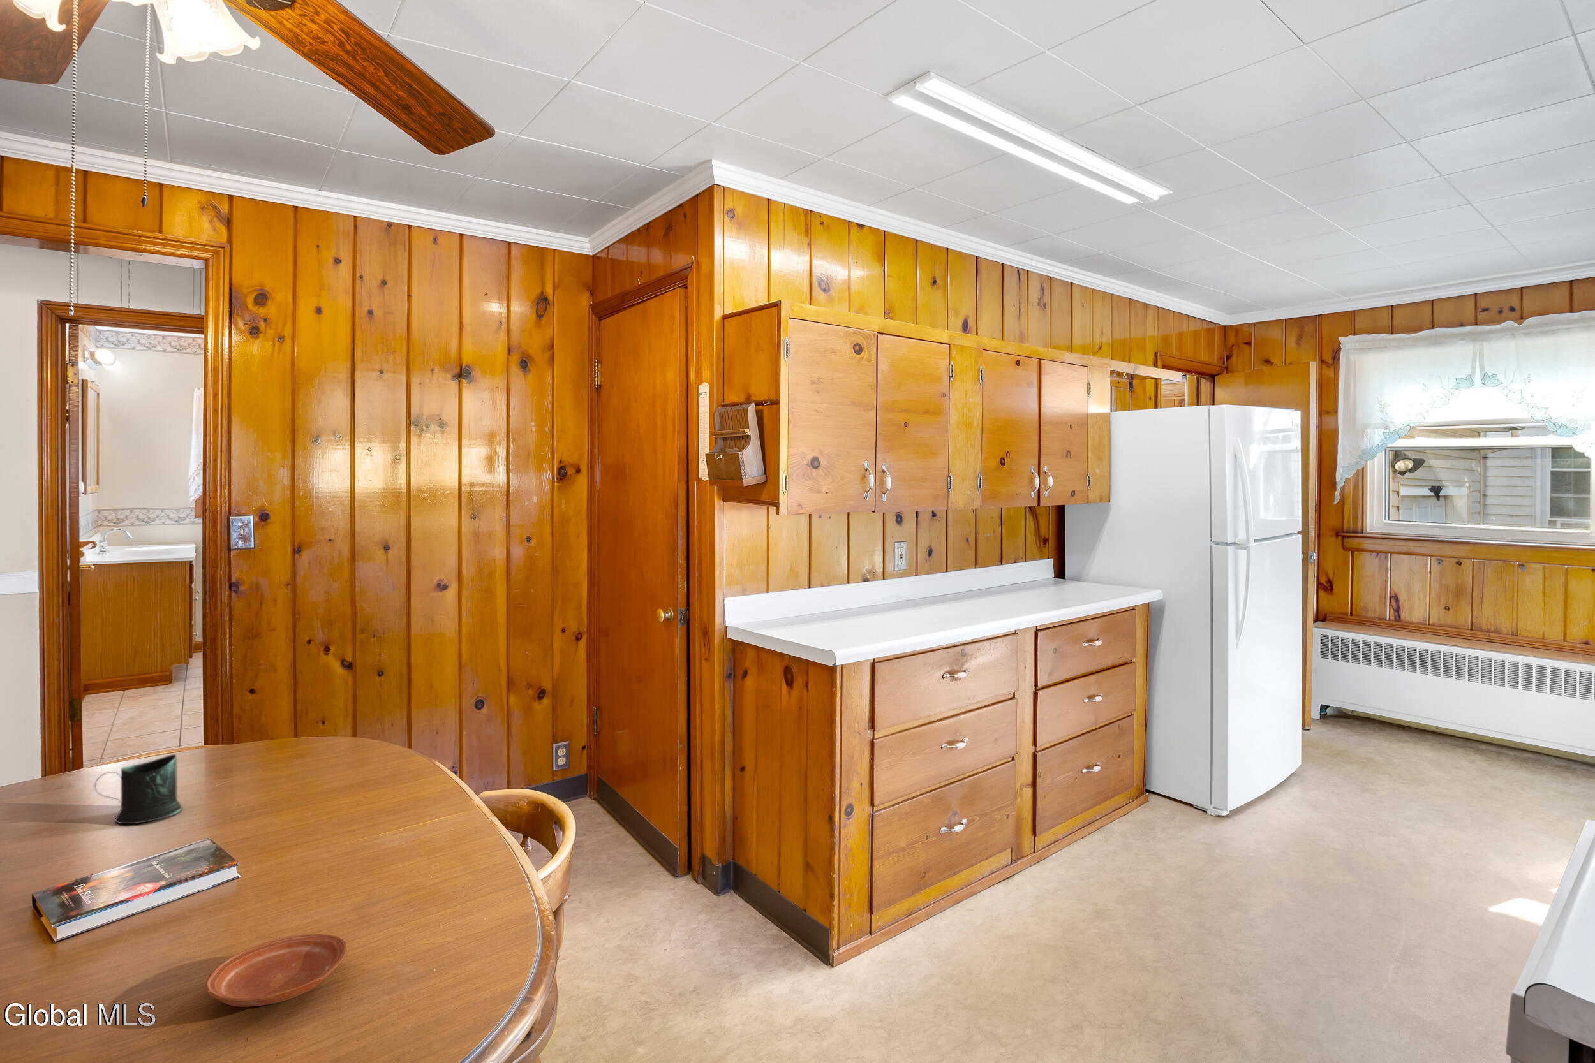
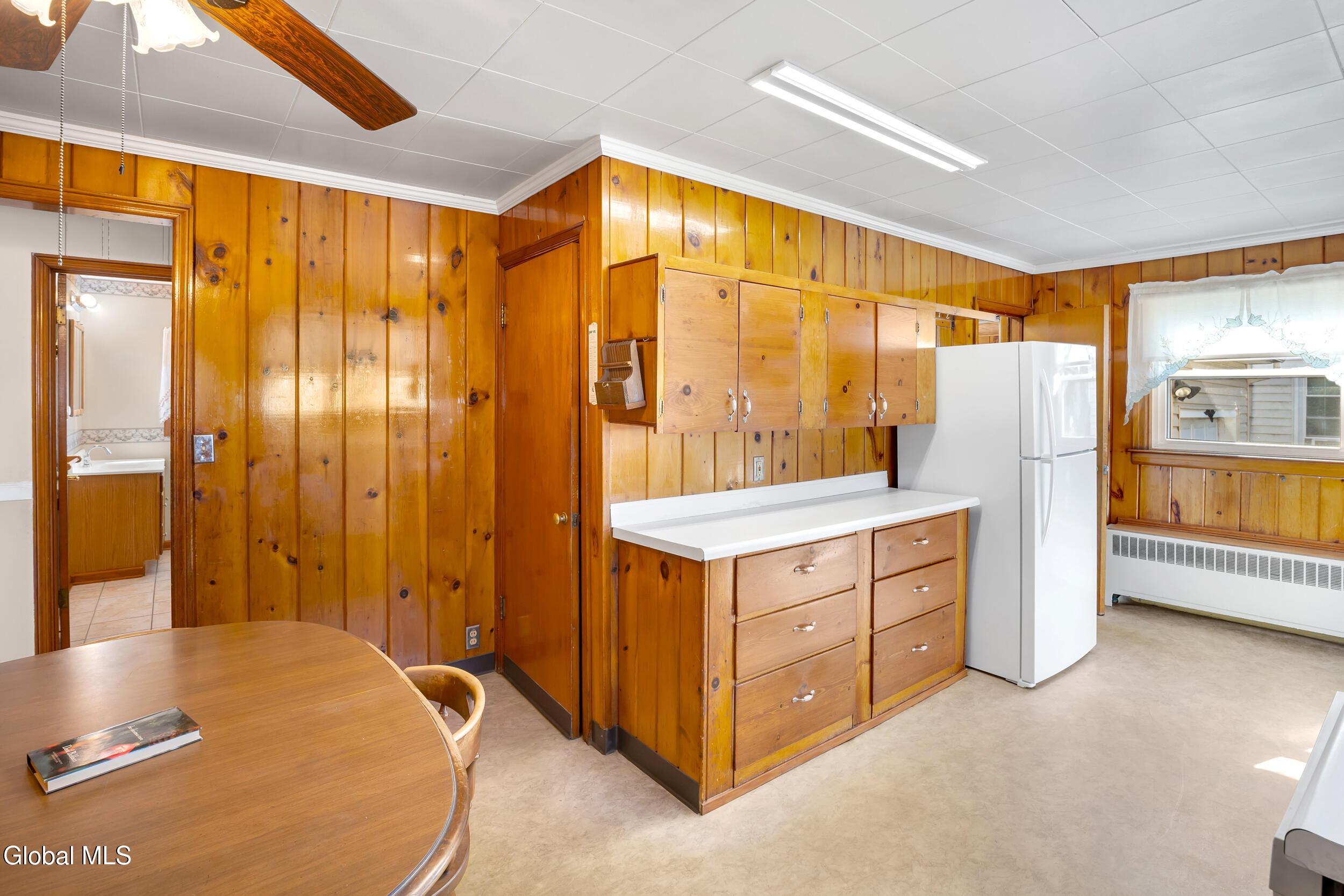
- plate [204,934,348,1007]
- mug [94,753,183,825]
